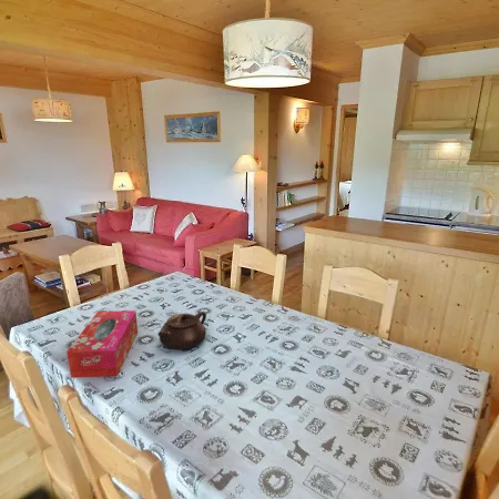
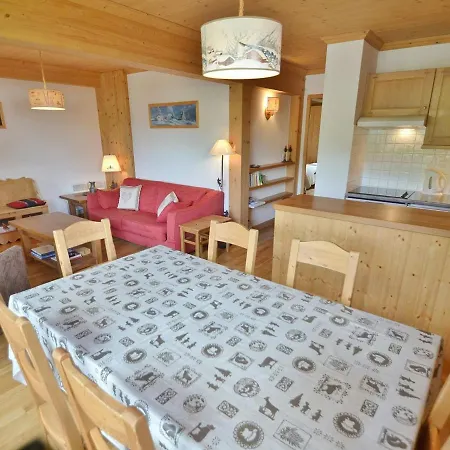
- tissue box [65,309,139,379]
- teapot [156,310,207,350]
